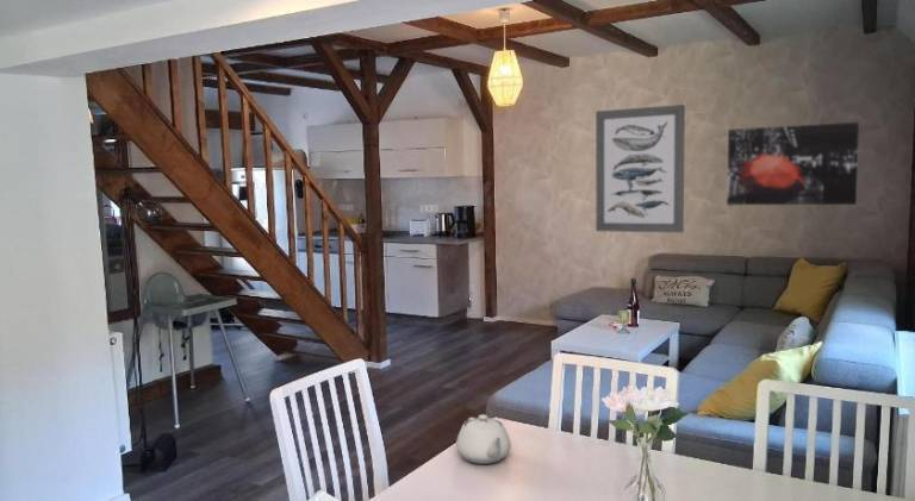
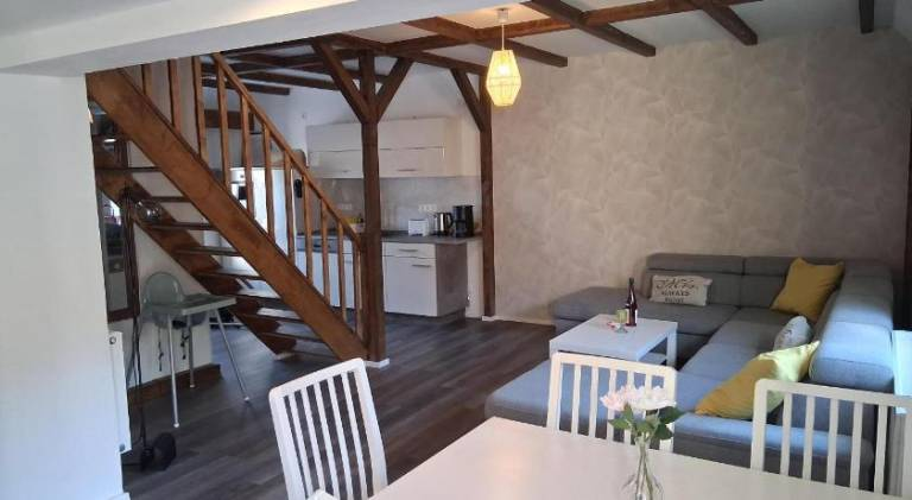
- wall art [726,121,860,206]
- teapot [455,413,512,465]
- wall art [595,104,686,233]
